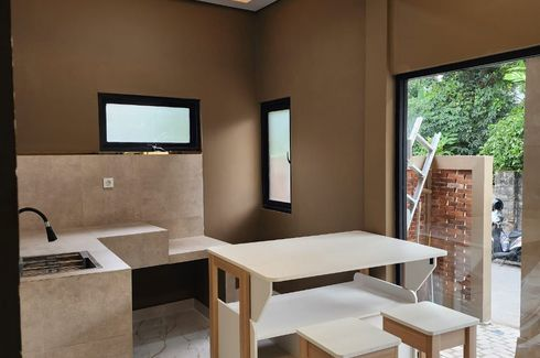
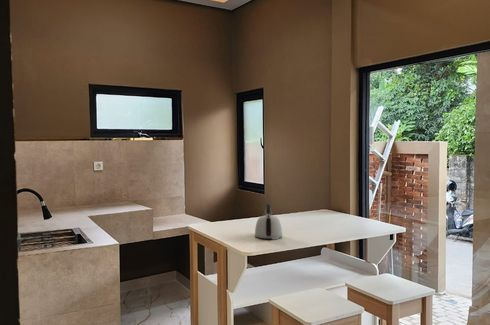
+ kettle [254,203,283,240]
